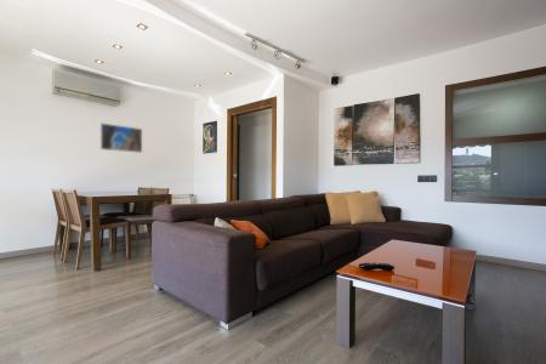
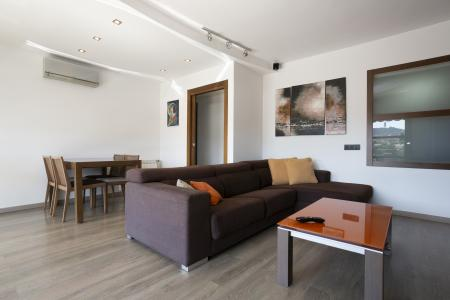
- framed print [99,121,143,154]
